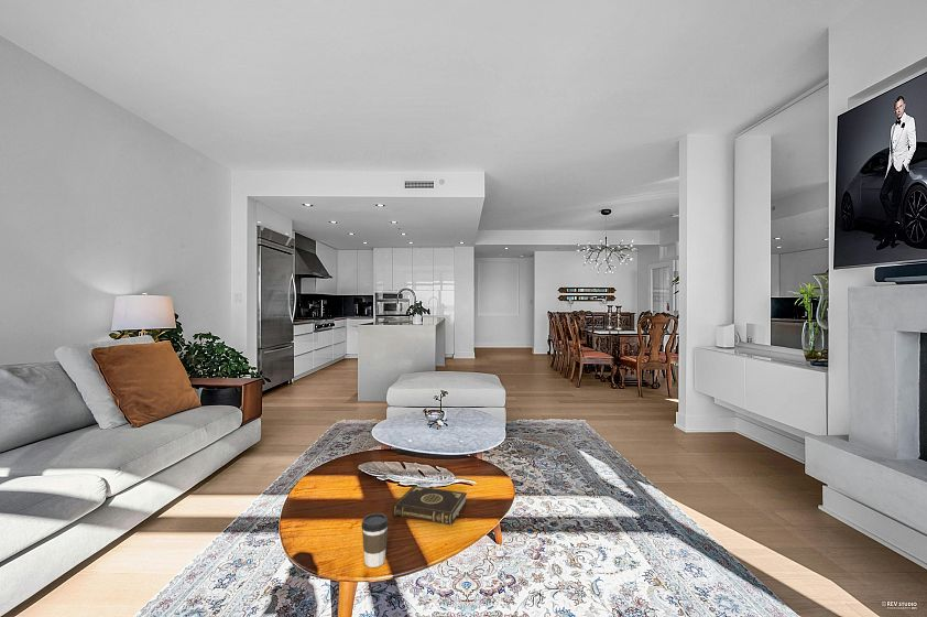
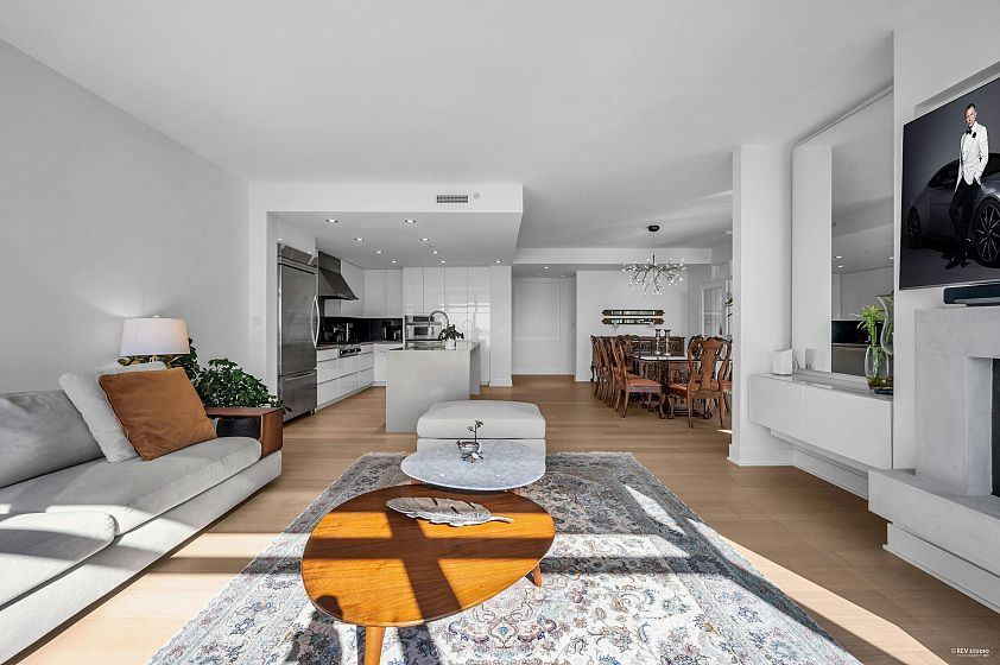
- coffee cup [360,512,390,569]
- book [392,485,468,526]
